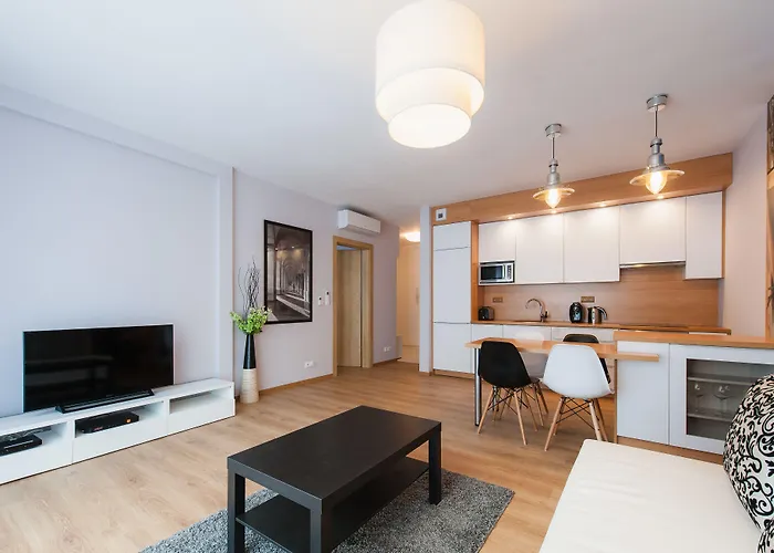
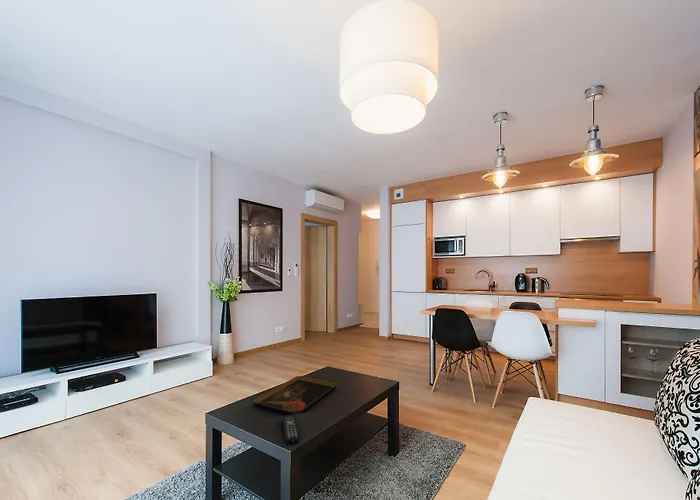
+ decorative tray [252,375,338,415]
+ remote control [281,414,301,443]
